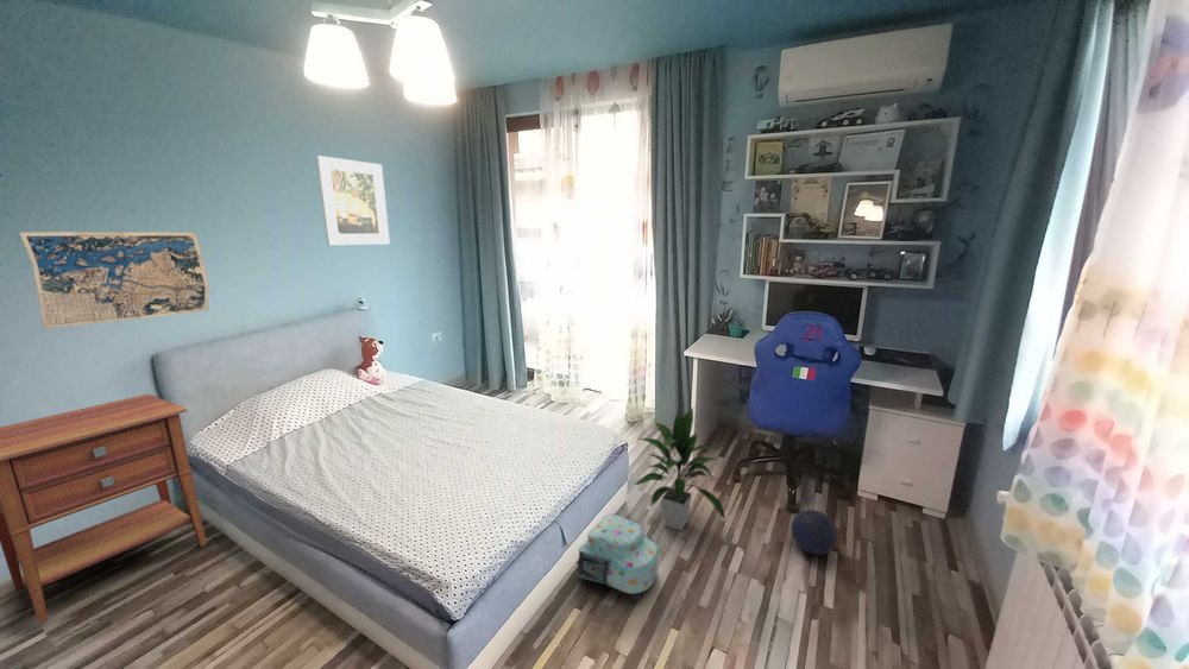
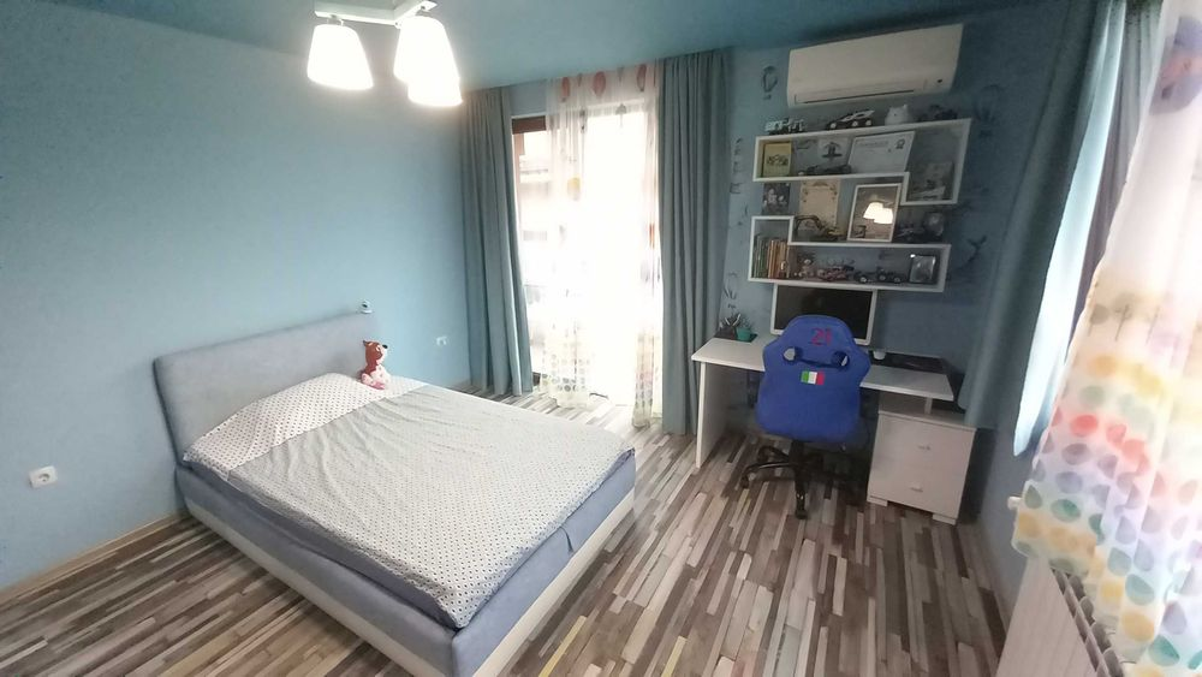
- map [19,231,210,330]
- ball [789,509,838,556]
- backpack [575,512,660,595]
- indoor plant [633,406,726,532]
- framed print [315,154,391,246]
- nightstand [0,393,208,625]
